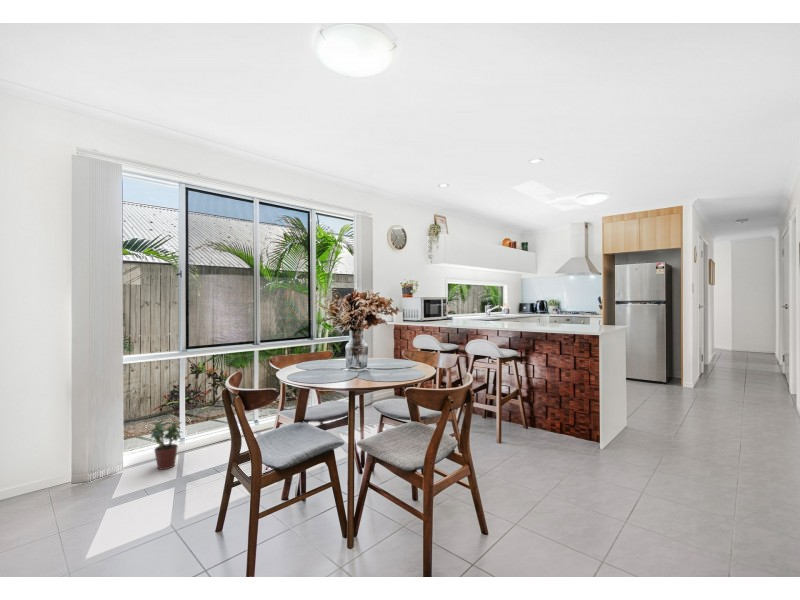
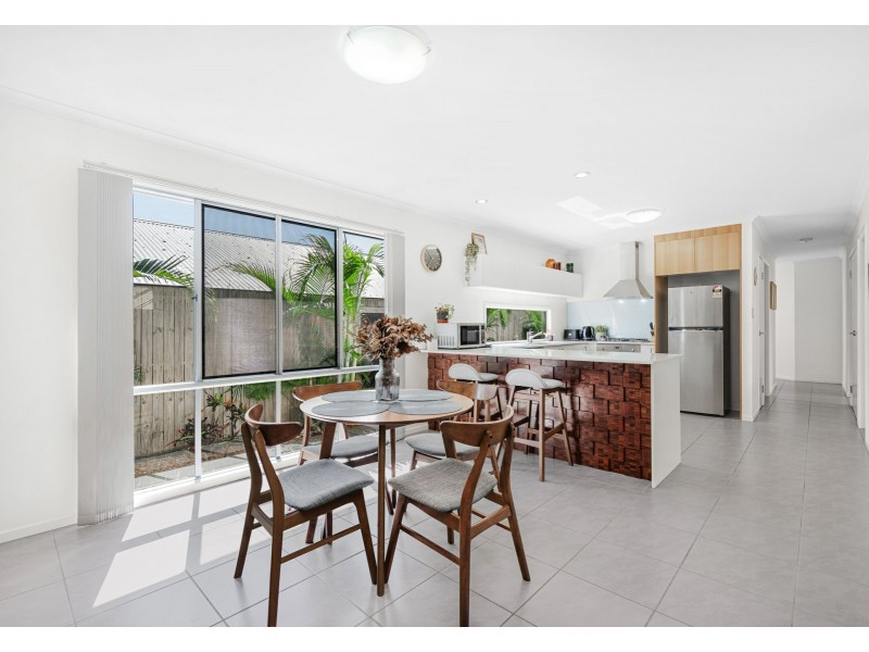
- potted plant [149,419,184,471]
